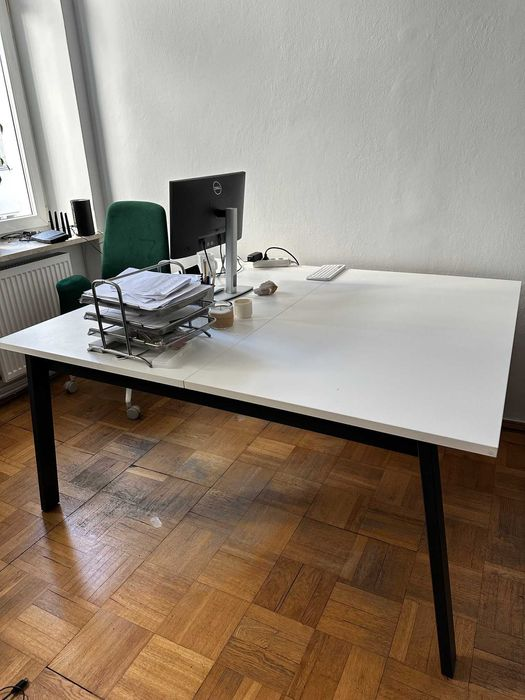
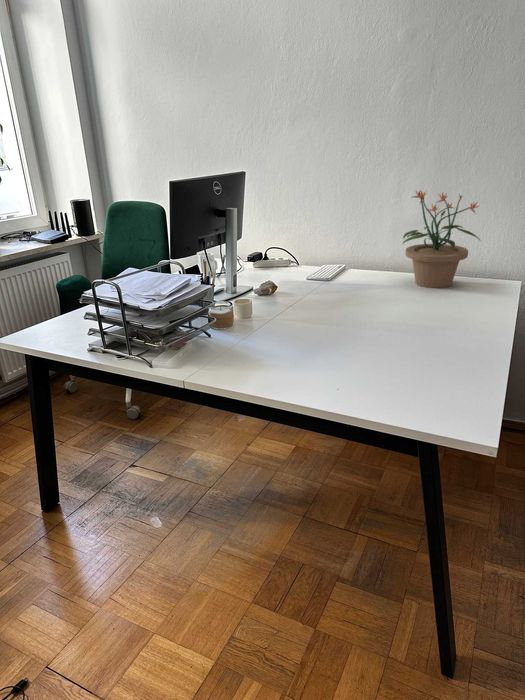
+ potted plant [402,189,481,289]
